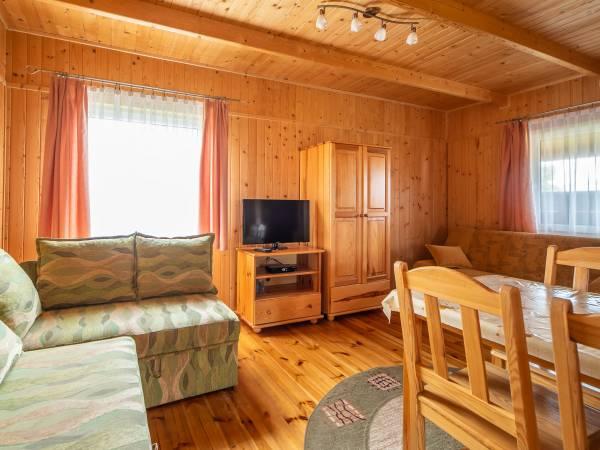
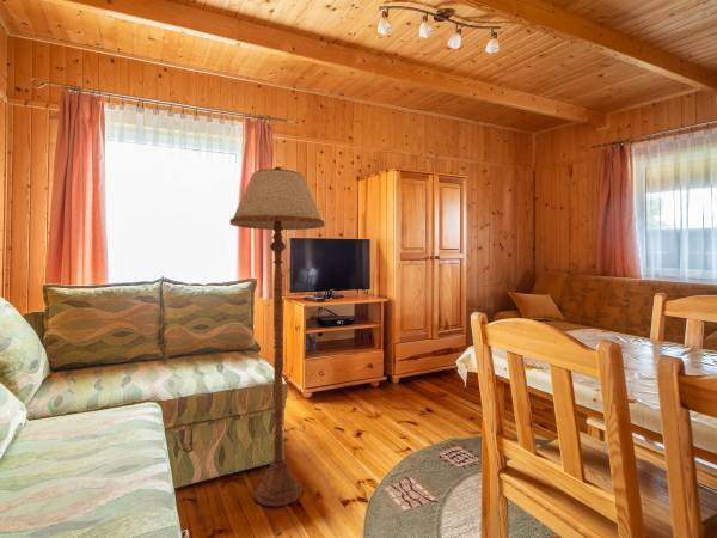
+ floor lamp [229,166,326,507]
